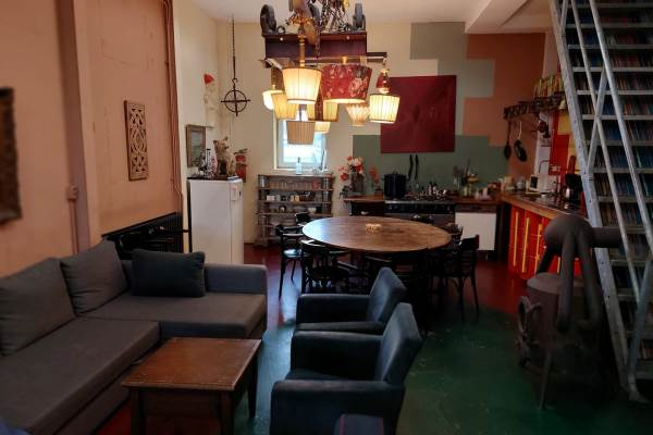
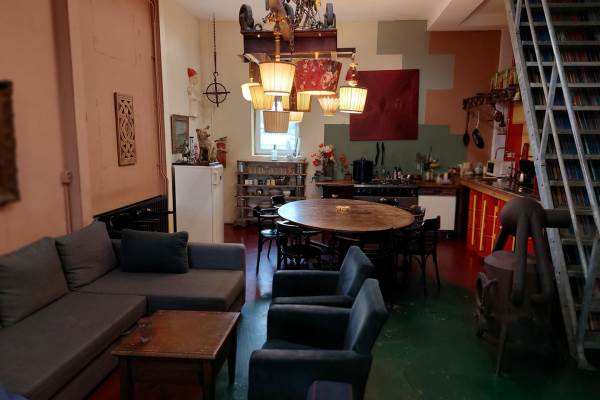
+ coffee cup [137,316,155,343]
